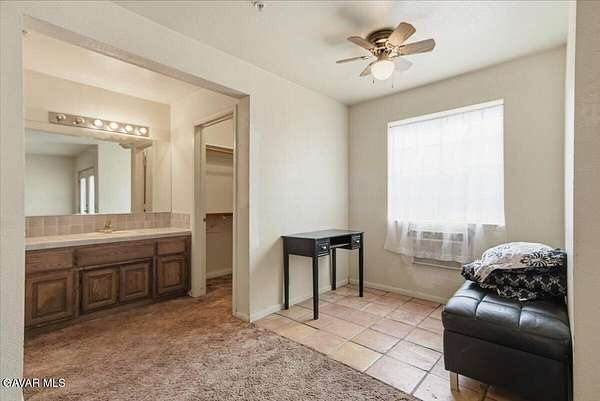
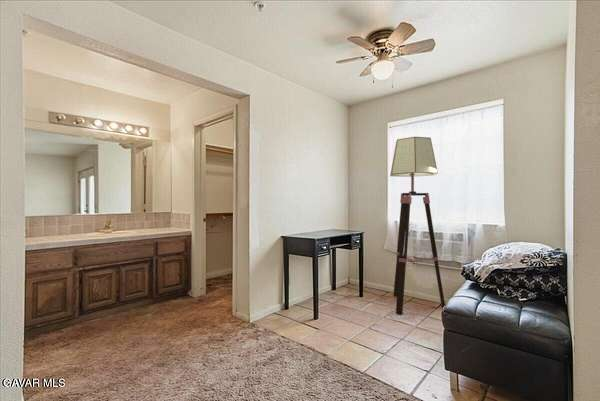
+ floor lamp [389,136,446,315]
